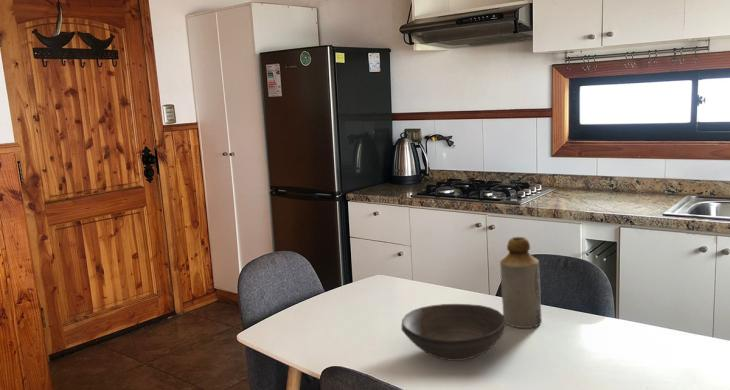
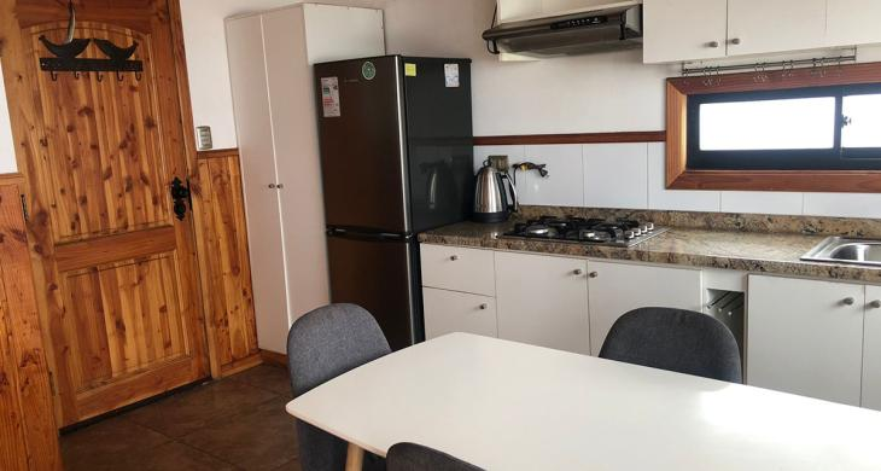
- bowl [400,303,507,362]
- bottle [499,236,543,329]
